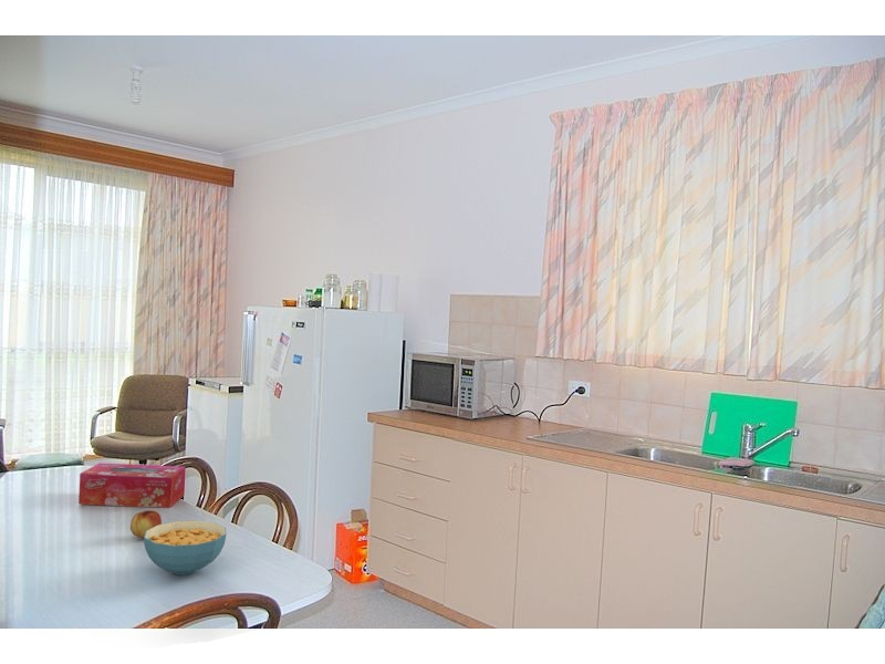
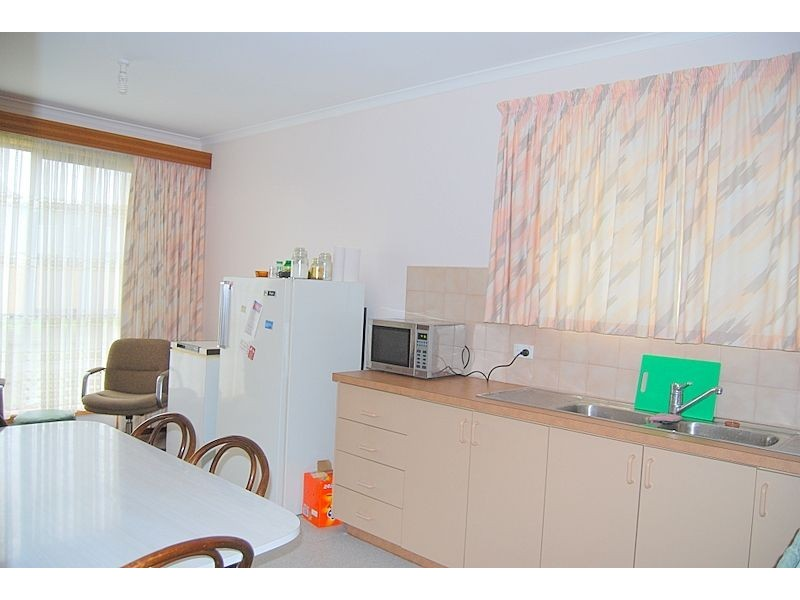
- tissue box [77,461,187,509]
- cereal bowl [143,519,228,575]
- fruit [129,509,163,539]
